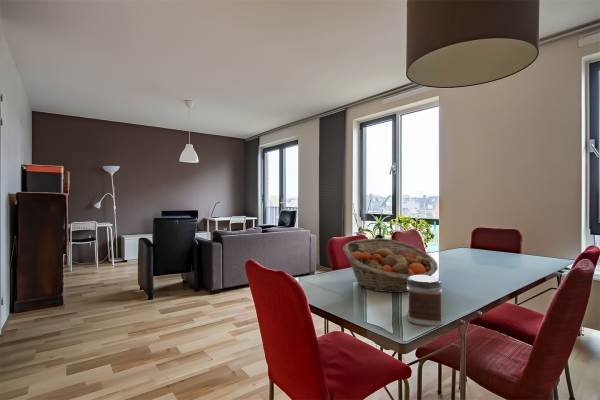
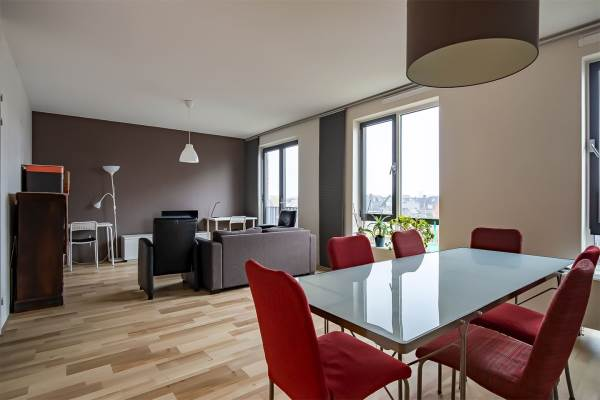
- jar [406,275,444,327]
- fruit basket [342,237,439,294]
